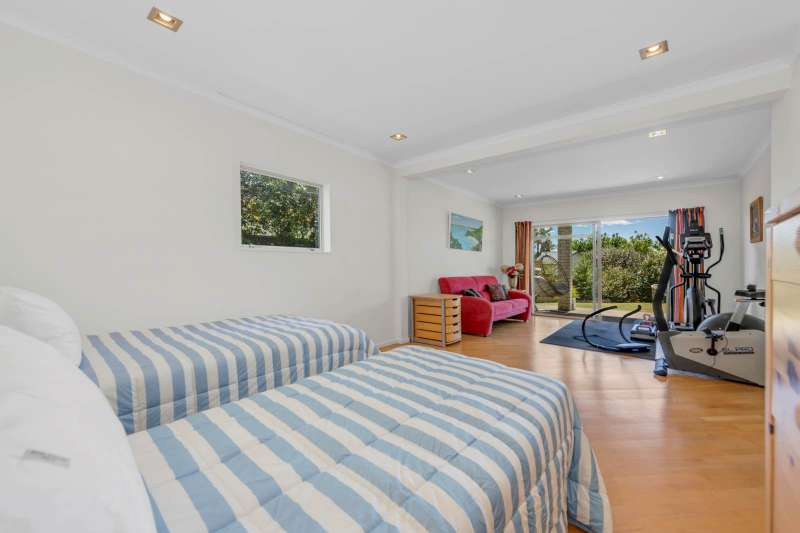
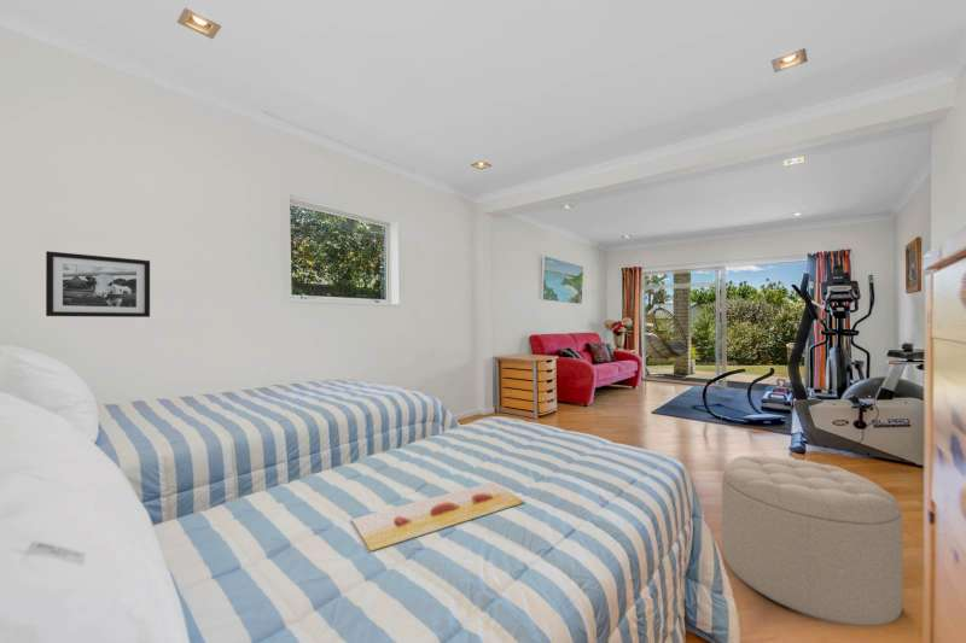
+ ottoman [721,455,904,627]
+ painting [350,480,526,553]
+ picture frame [45,250,151,318]
